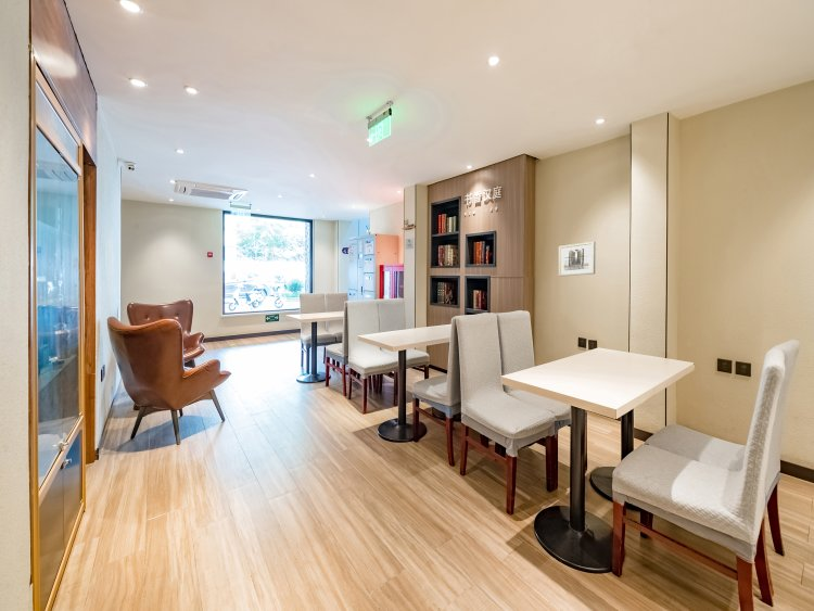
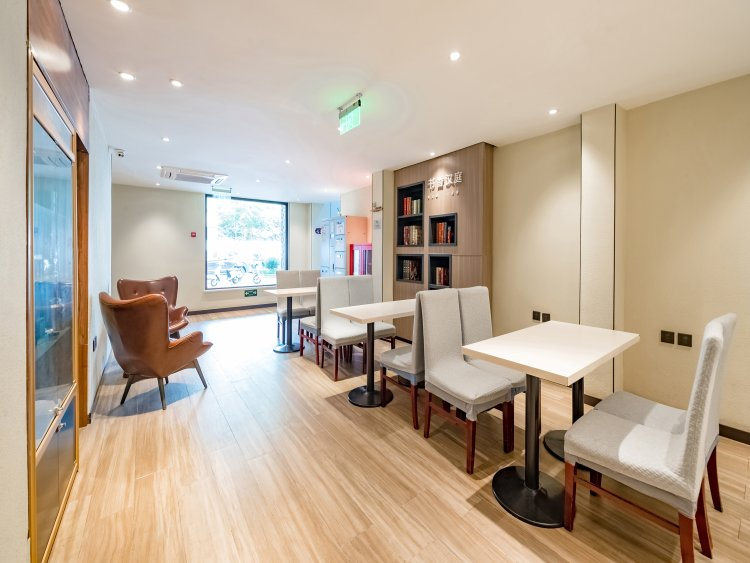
- wall art [558,241,596,277]
